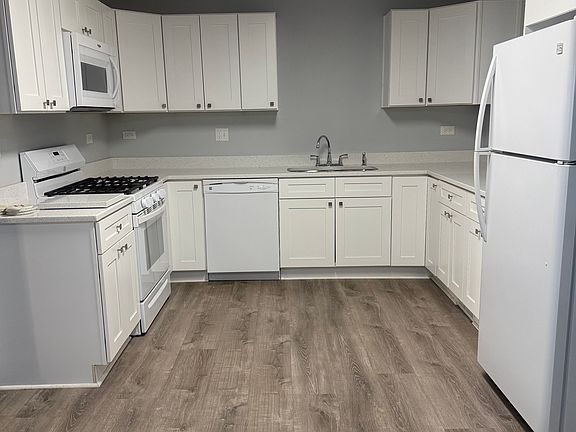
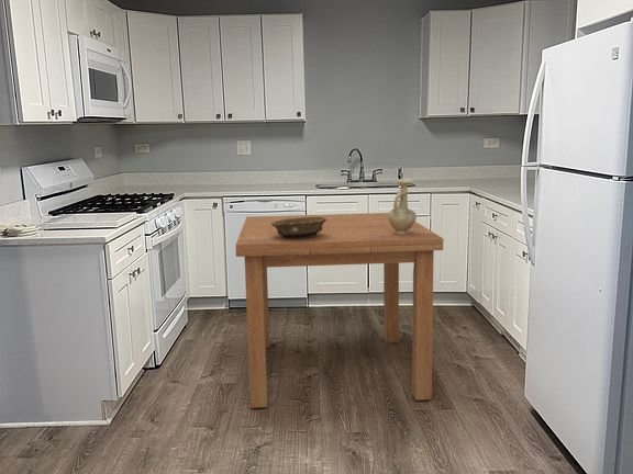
+ dining table [234,212,445,409]
+ decorative bowl [271,216,326,239]
+ pitcher [388,178,418,235]
